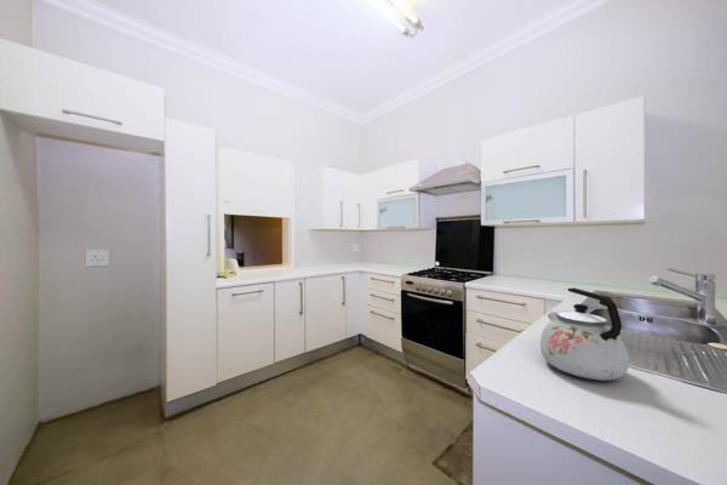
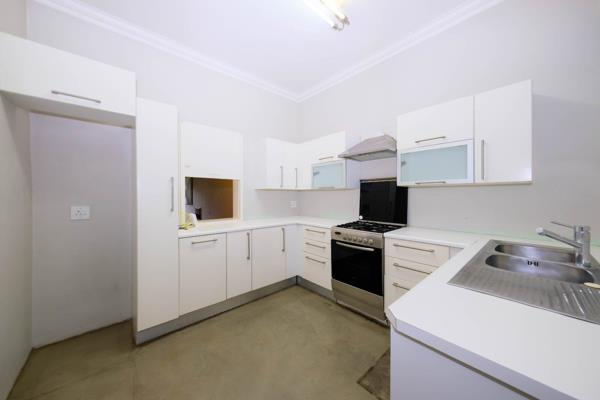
- kettle [539,287,630,382]
